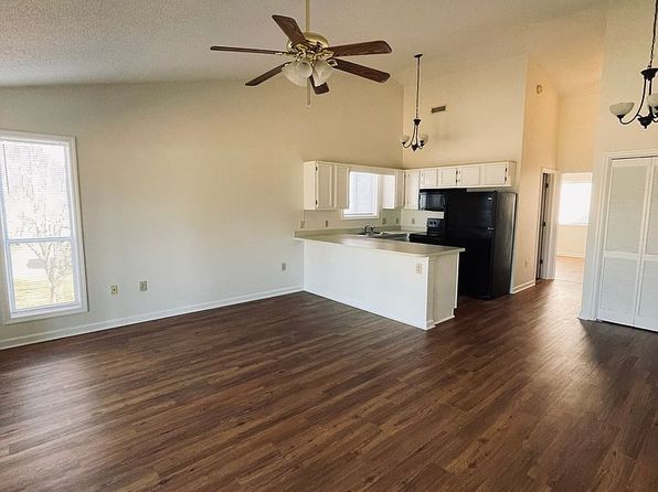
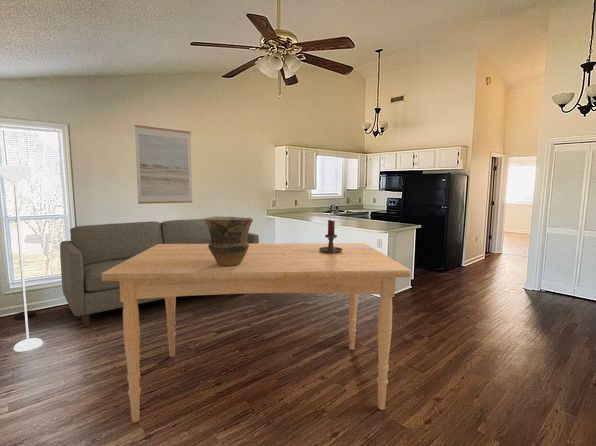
+ candle holder [319,219,342,253]
+ dining table [102,242,411,423]
+ vase [203,215,254,266]
+ wall art [134,124,193,205]
+ sofa [59,218,260,328]
+ floor lamp [0,164,44,352]
